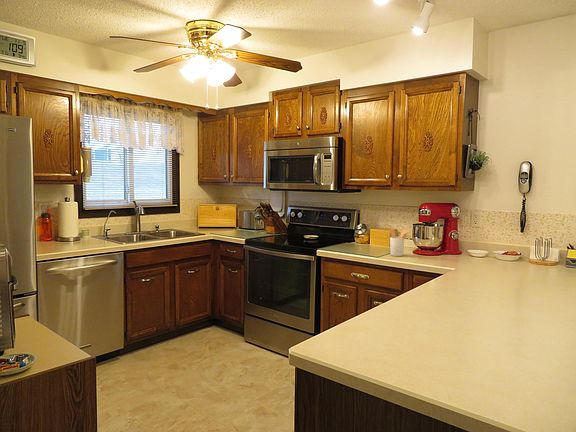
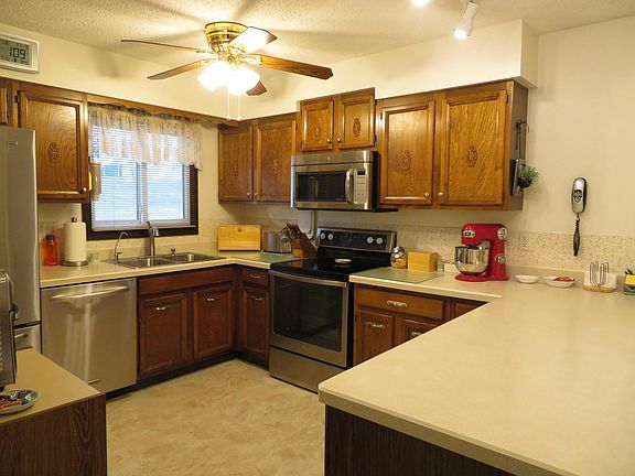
- utensil holder [389,227,410,257]
